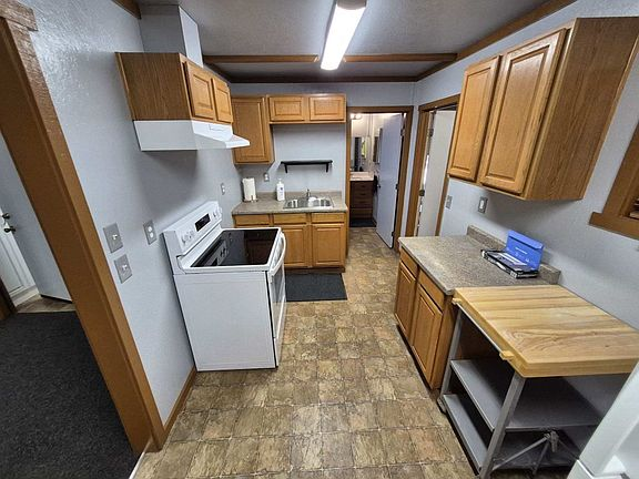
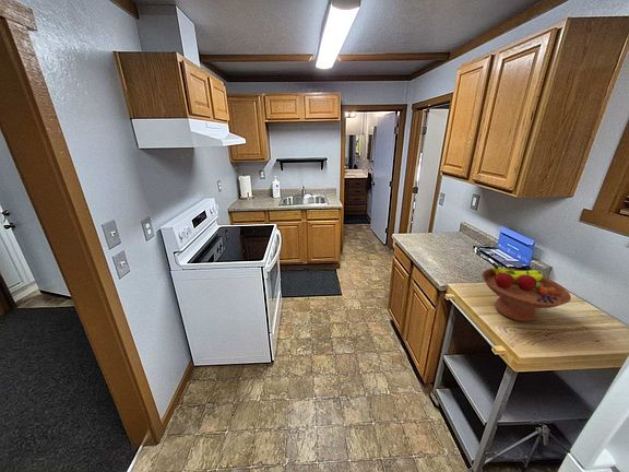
+ fruit bowl [480,261,572,322]
